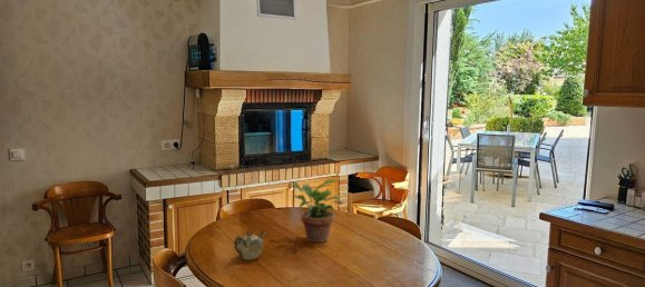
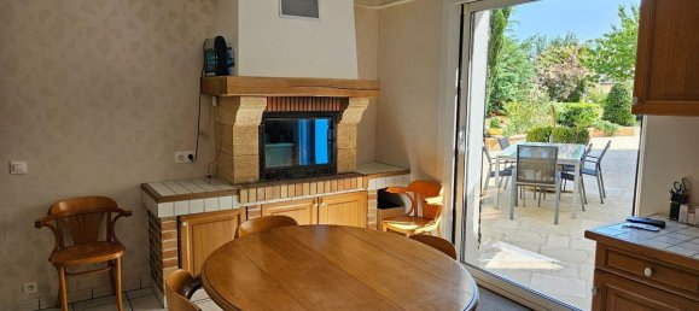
- teapot [233,229,267,261]
- potted plant [290,178,344,244]
